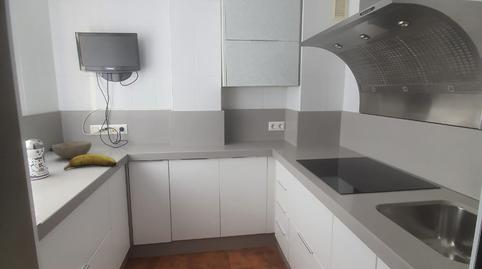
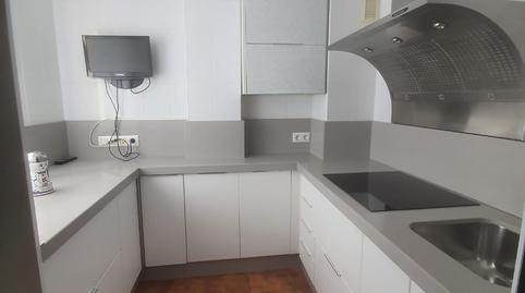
- bowl [51,140,92,160]
- fruit [63,153,118,171]
